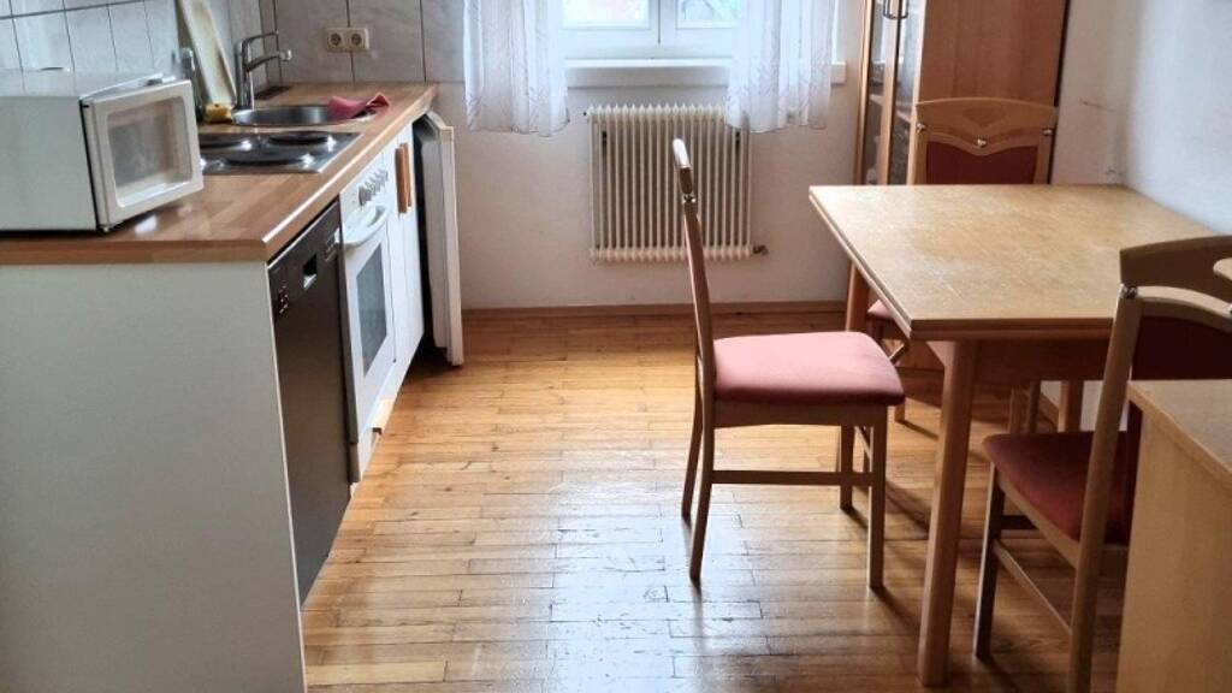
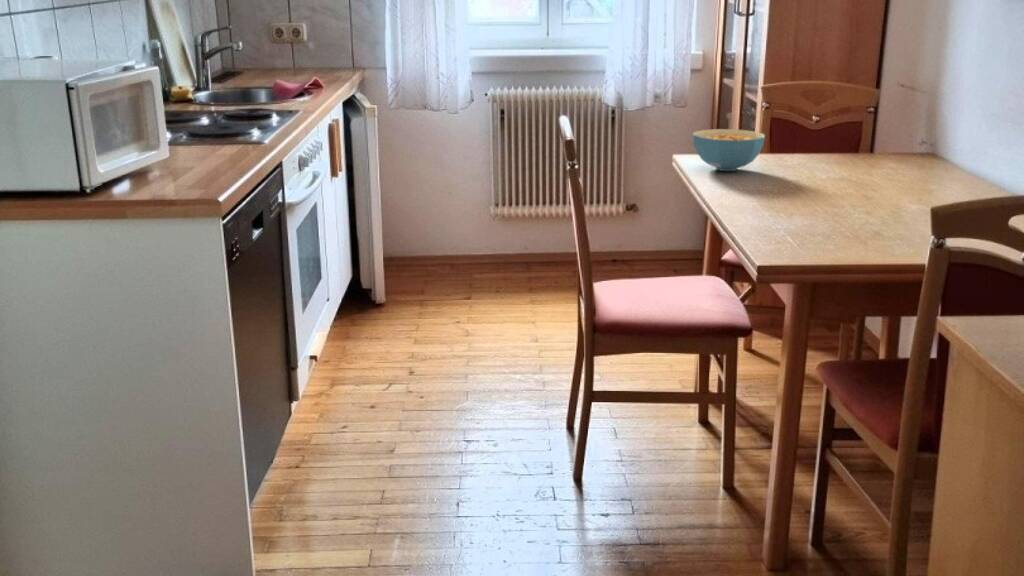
+ cereal bowl [692,128,766,172]
